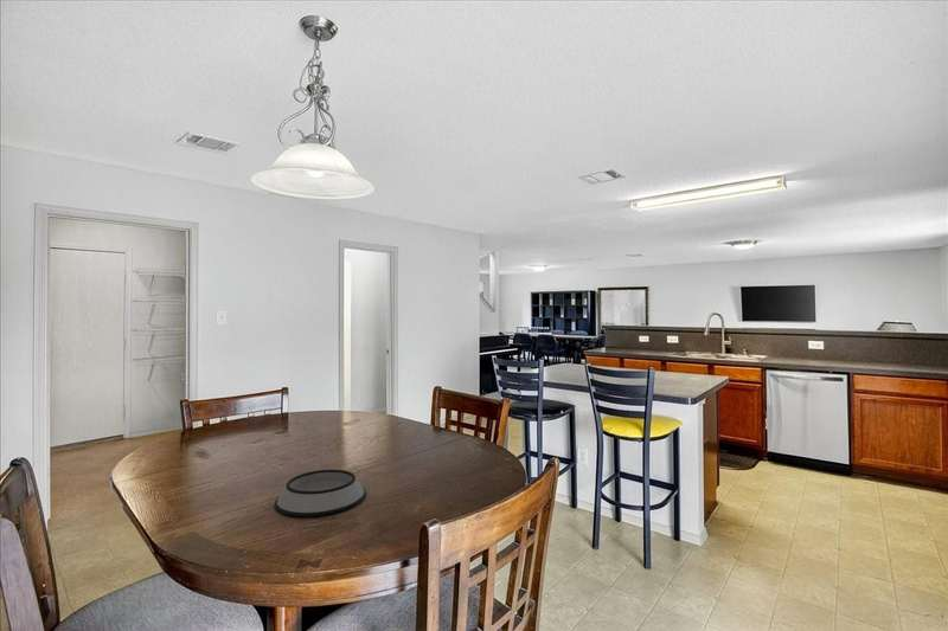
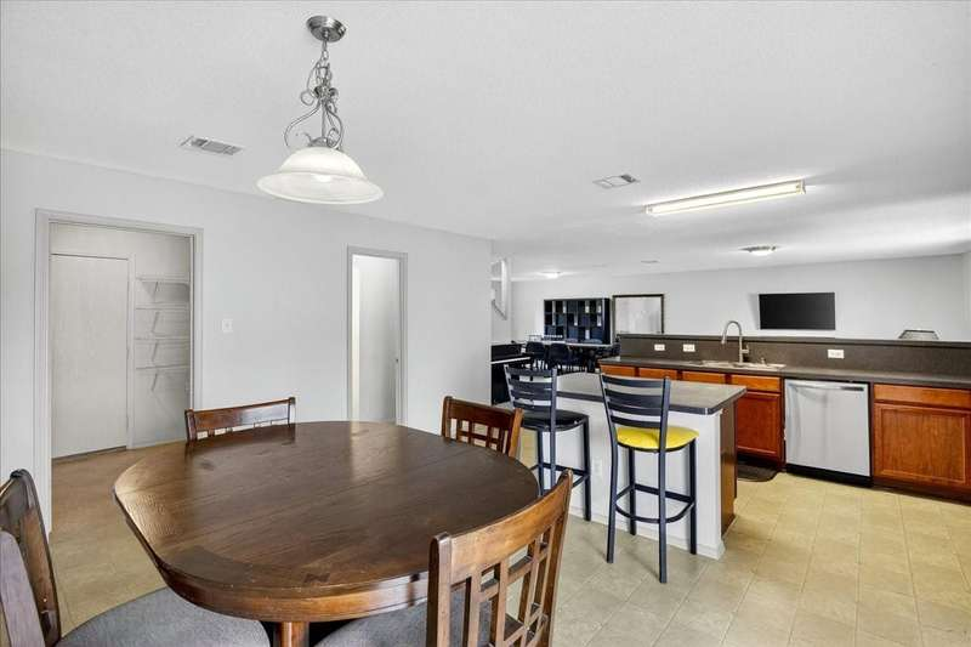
- bowl [274,469,367,517]
